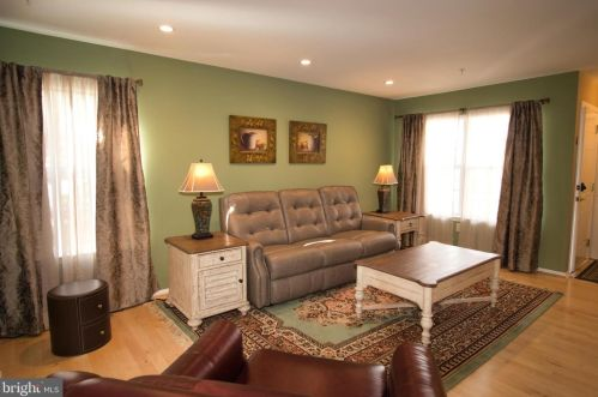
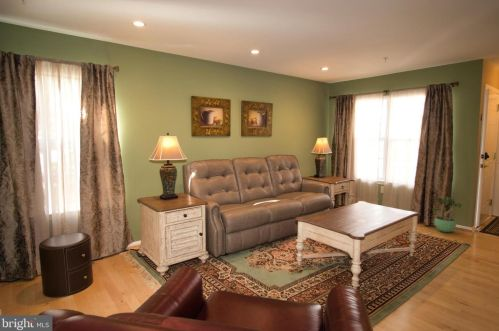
+ potted plant [432,196,463,233]
